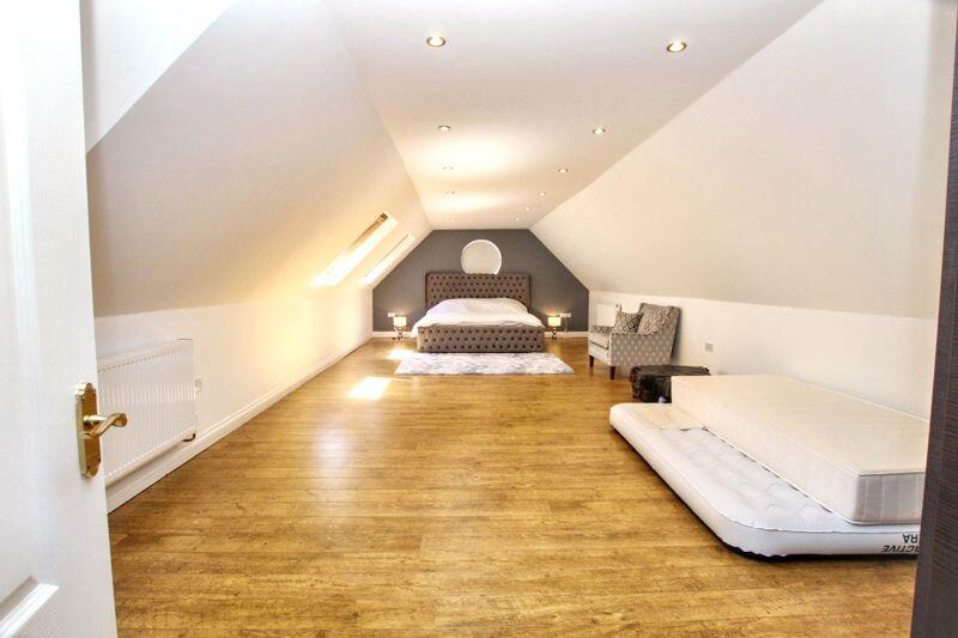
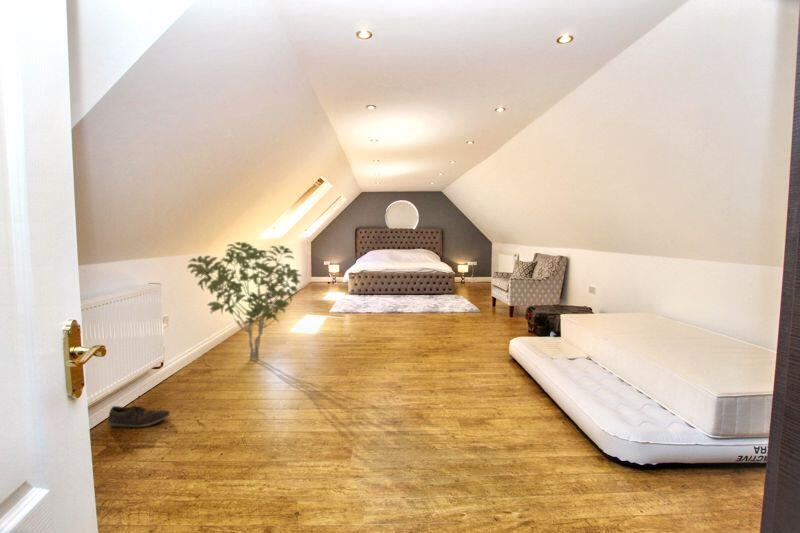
+ shoe [107,404,171,428]
+ shrub [186,241,302,361]
